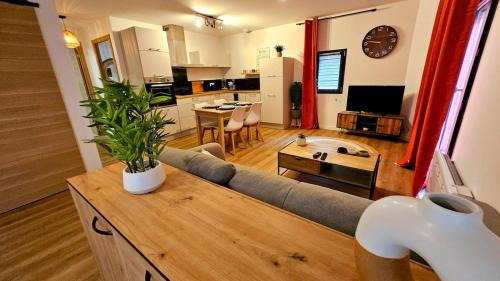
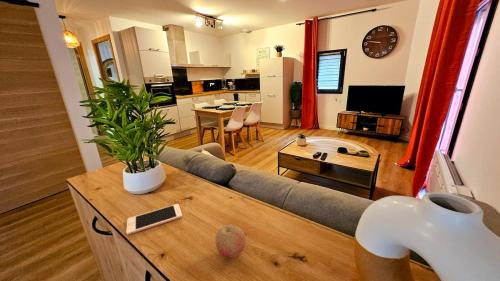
+ fruit [214,224,246,258]
+ cell phone [125,203,183,236]
